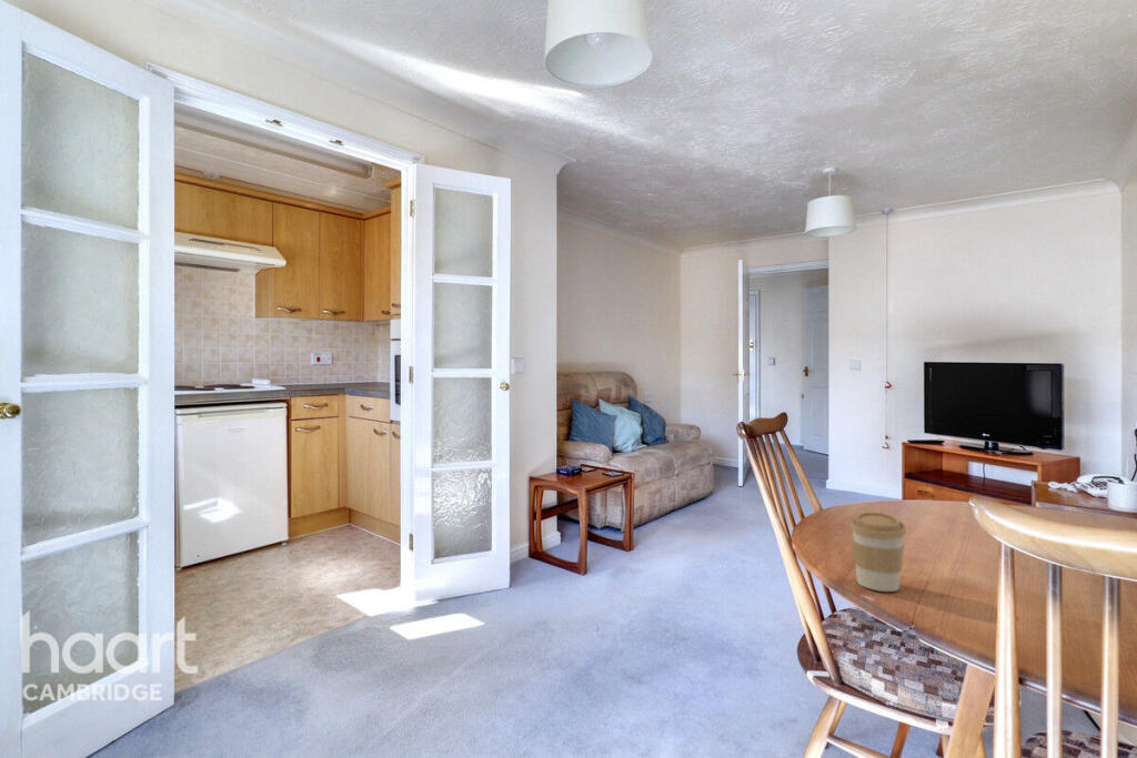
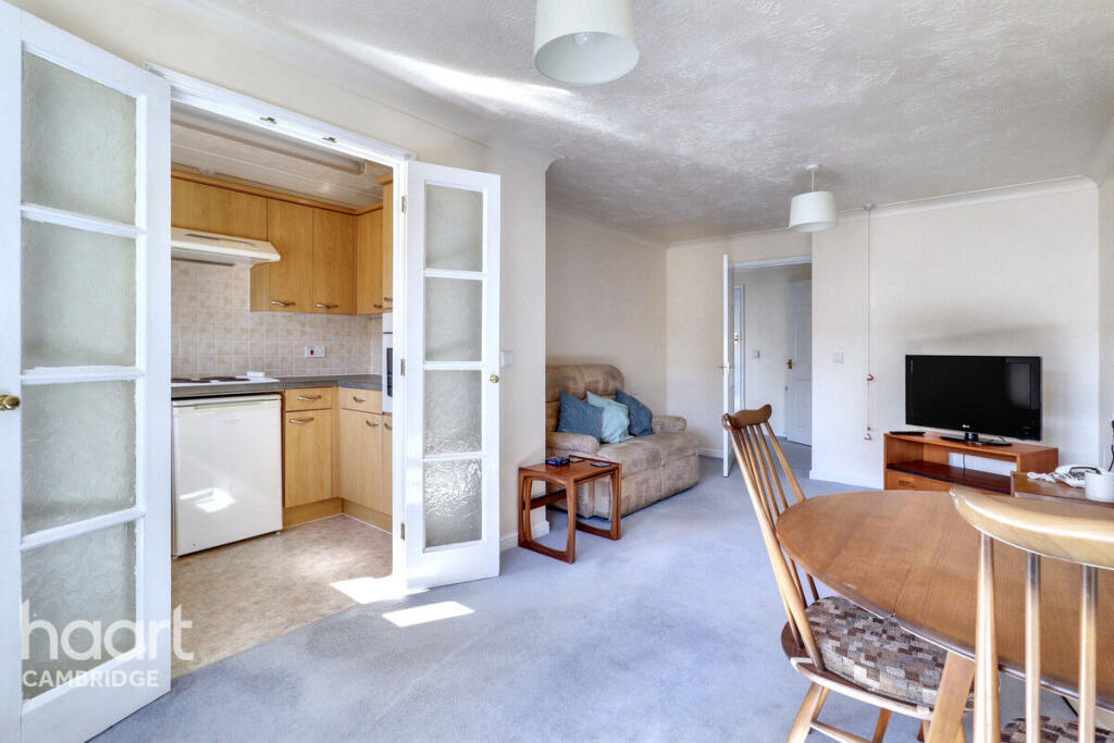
- coffee cup [848,512,907,593]
